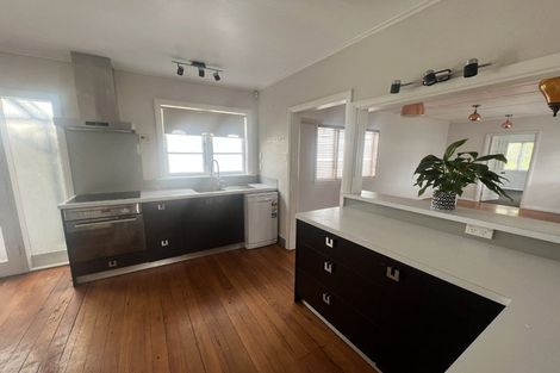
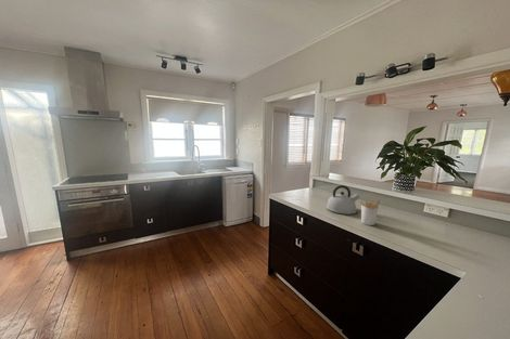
+ utensil holder [358,198,382,226]
+ kettle [326,184,360,216]
